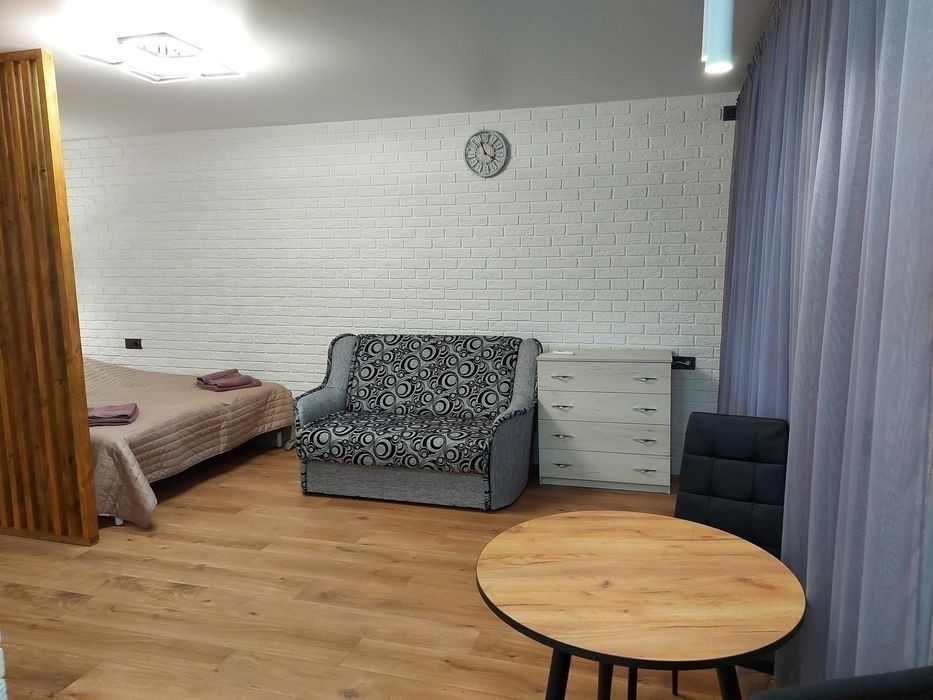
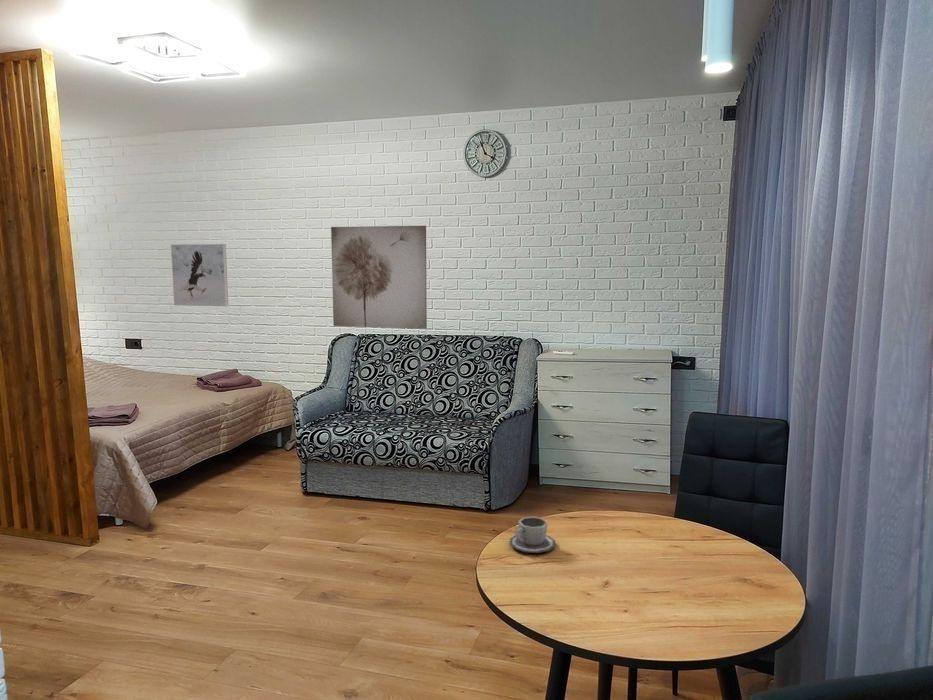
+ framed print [170,243,229,308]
+ cup [509,516,557,554]
+ wall art [330,225,428,330]
